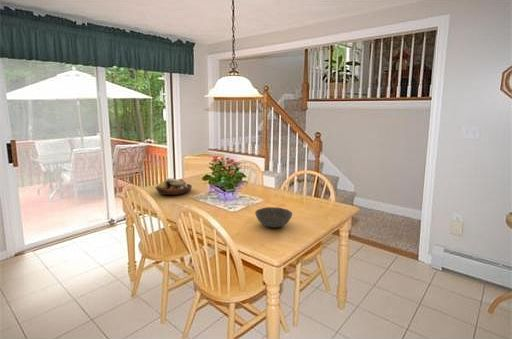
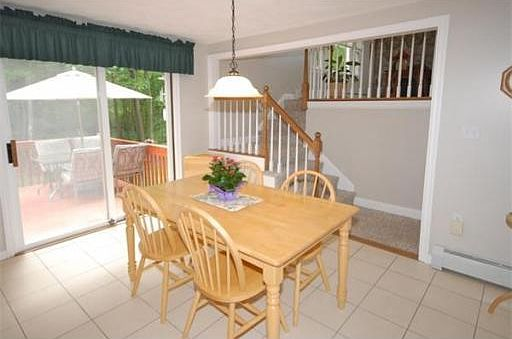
- bowl [254,206,293,229]
- fruit bowl [155,177,193,196]
